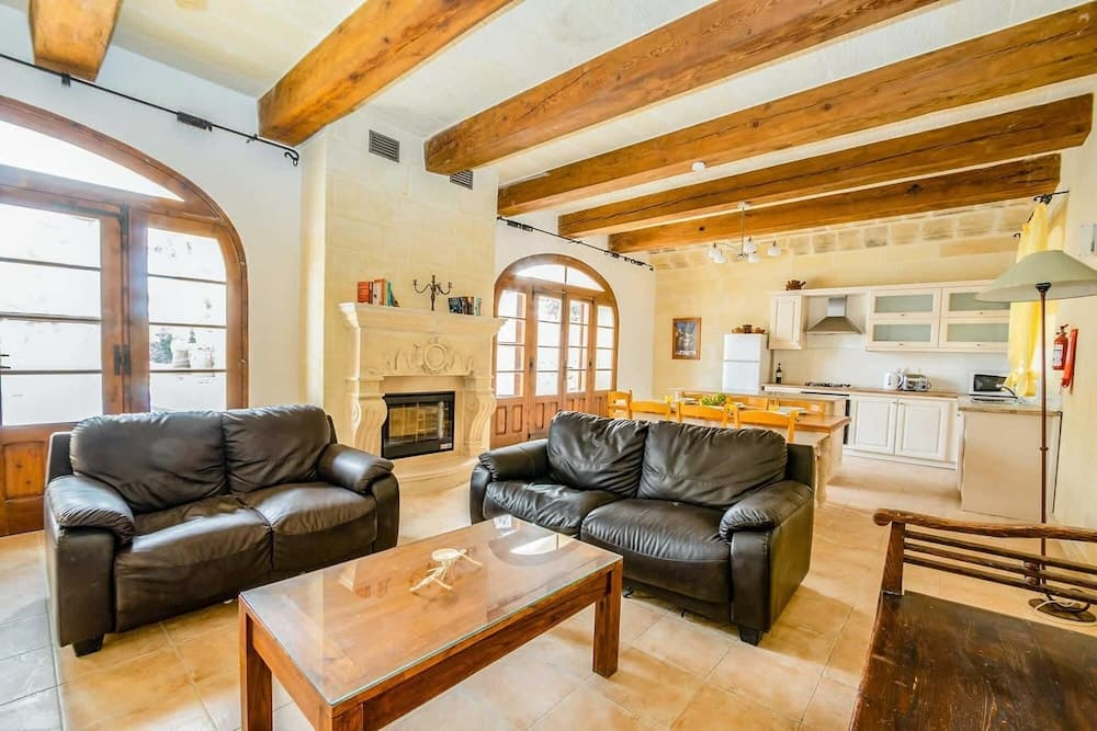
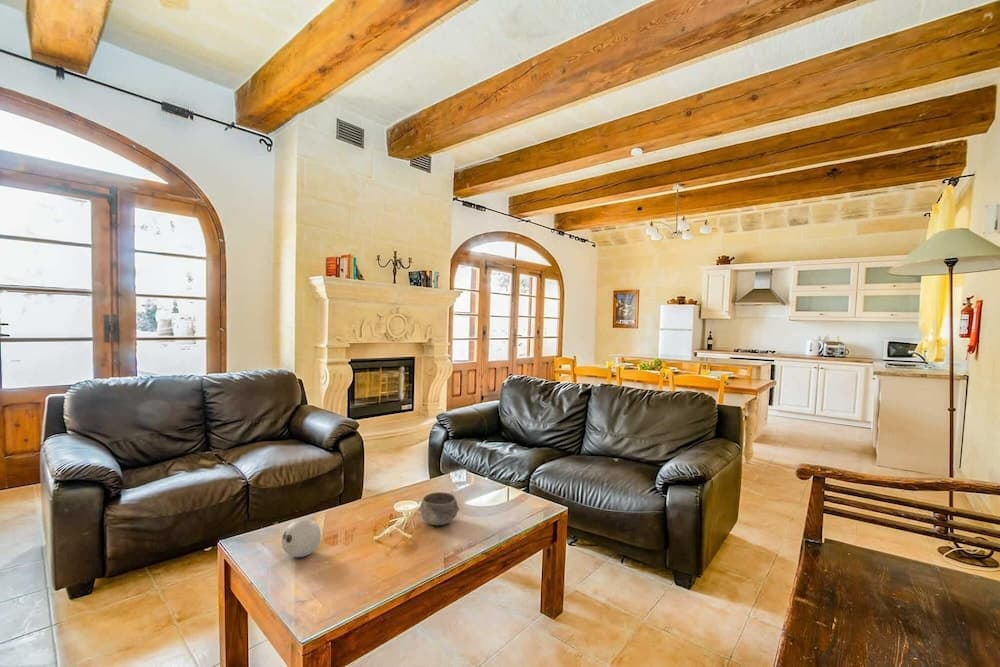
+ bowl [419,491,460,526]
+ decorative ball [280,517,322,558]
